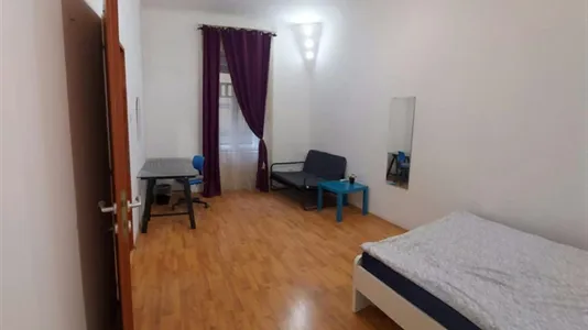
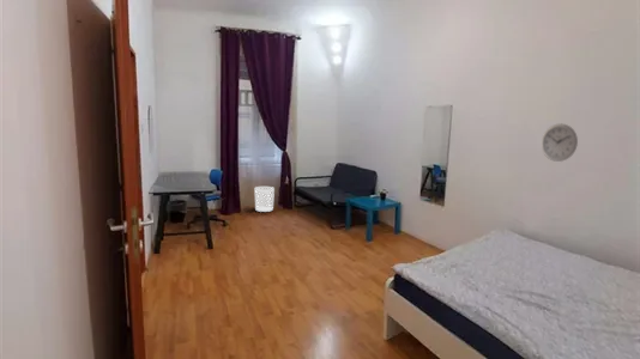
+ wall clock [541,122,579,163]
+ waste bin [254,185,276,213]
